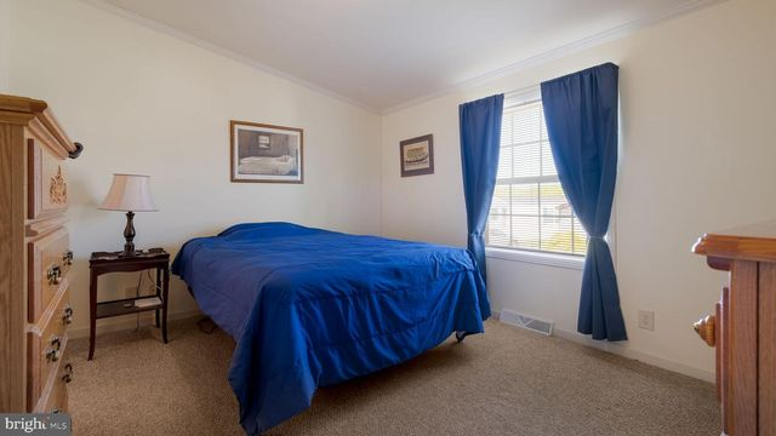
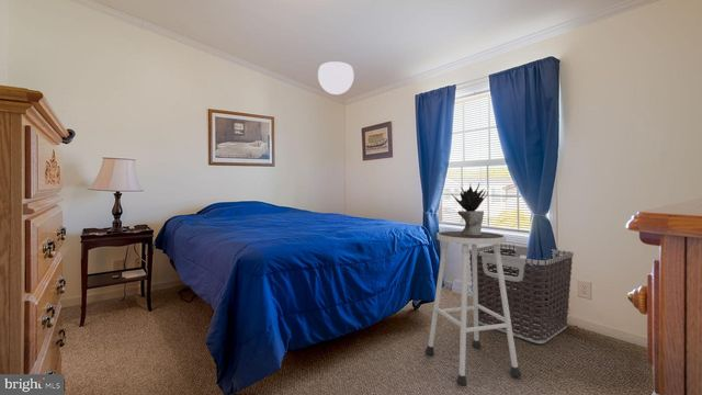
+ stool [424,230,522,387]
+ ceiling light [317,60,355,95]
+ potted plant [451,182,489,235]
+ clothes hamper [468,242,575,345]
